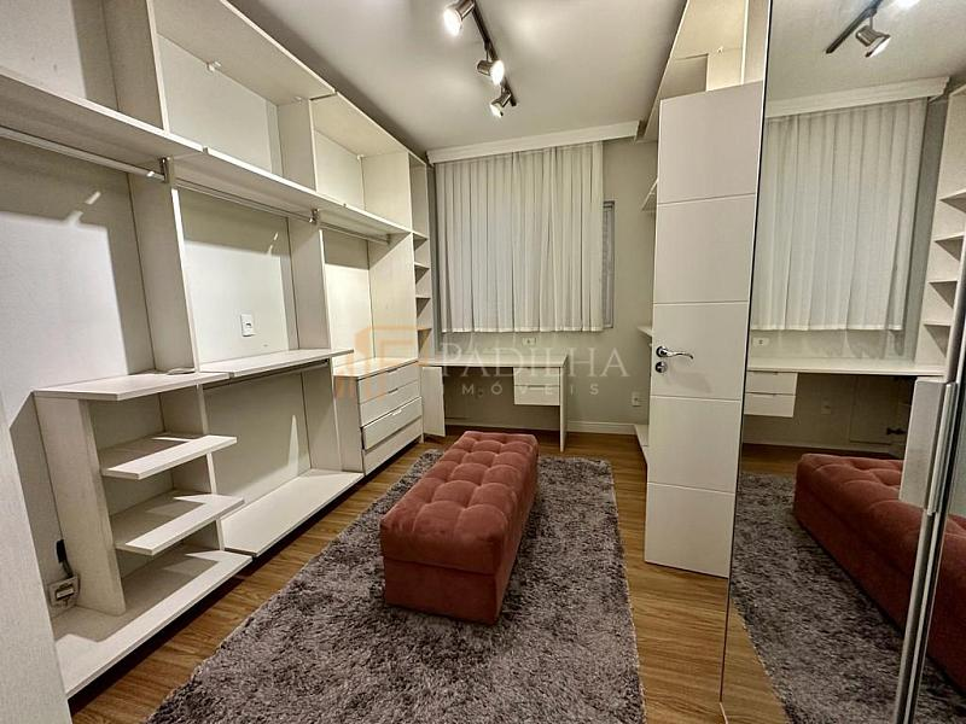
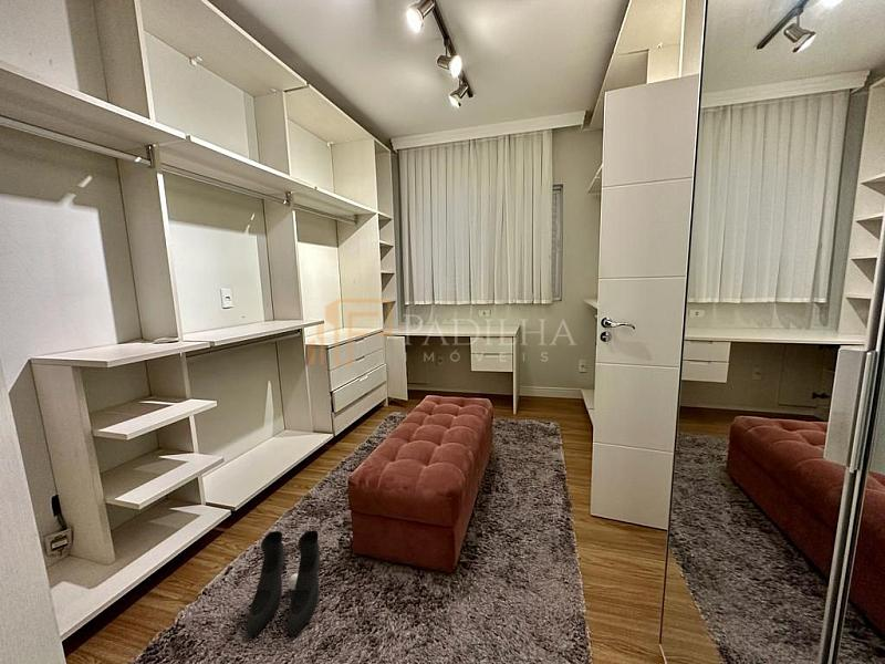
+ boots [246,529,322,637]
